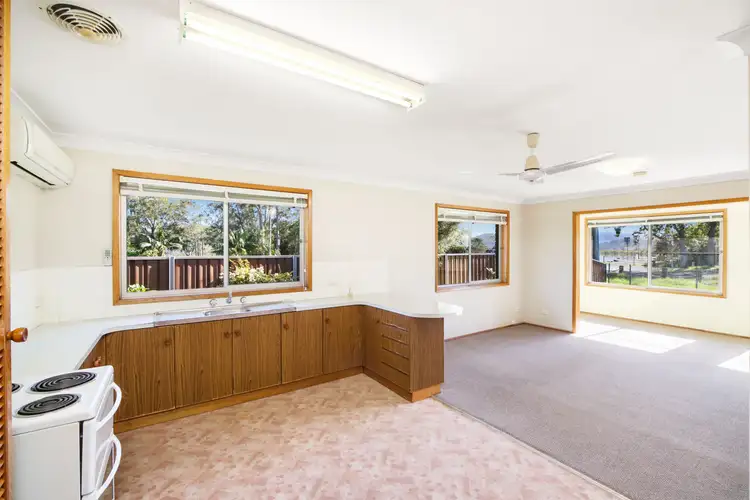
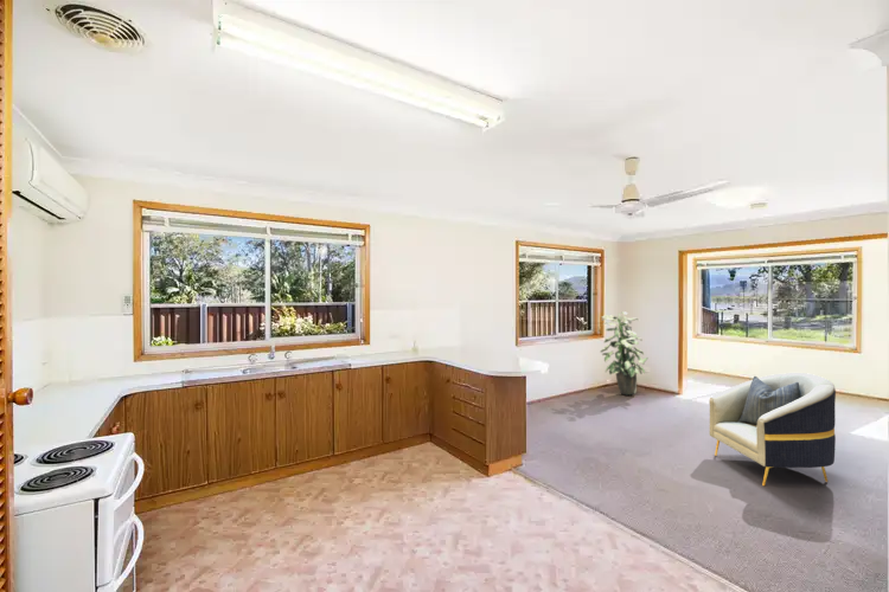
+ indoor plant [599,310,650,395]
+ armchair [708,372,837,487]
